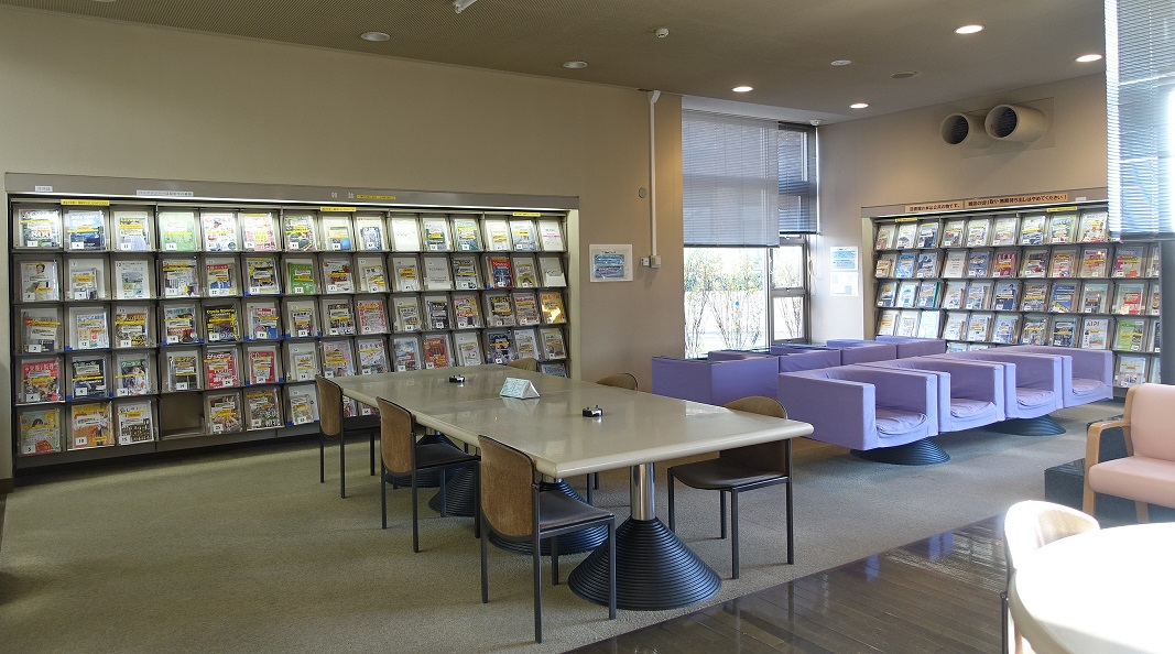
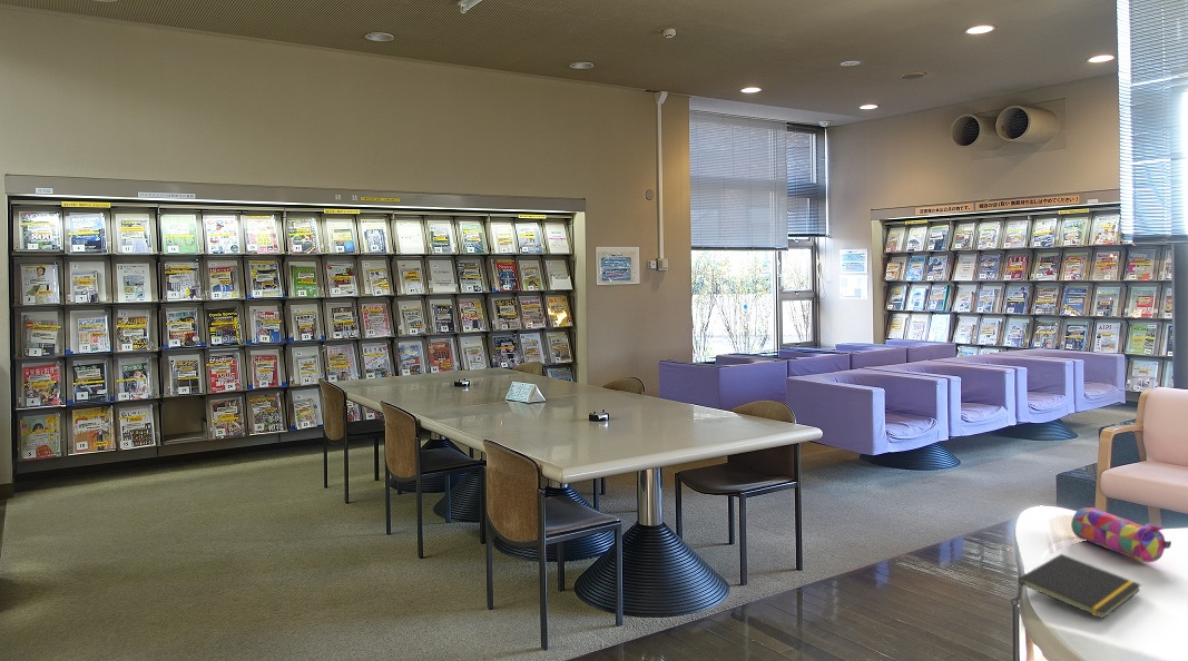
+ pencil case [1070,506,1172,563]
+ notepad [1018,553,1142,620]
